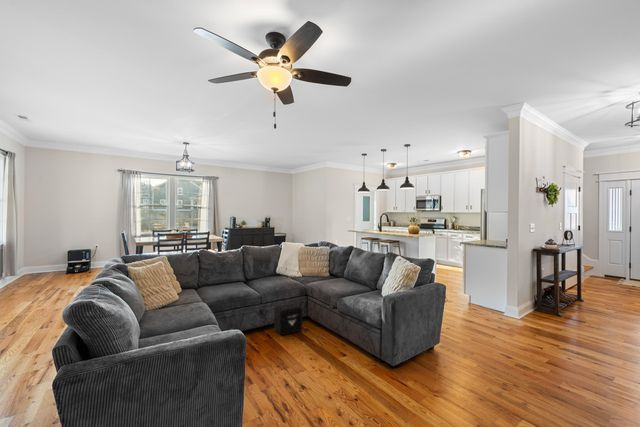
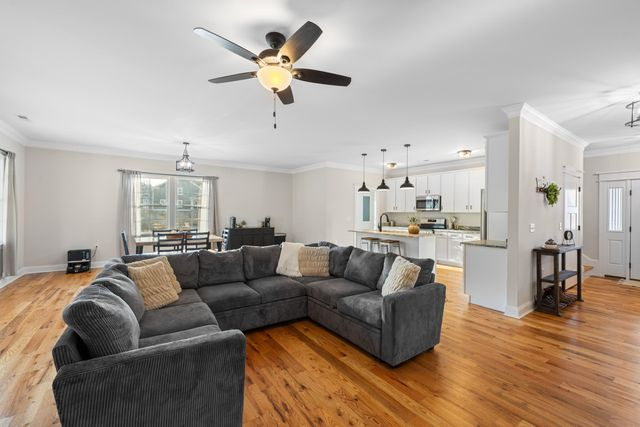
- air purifier [273,302,303,336]
